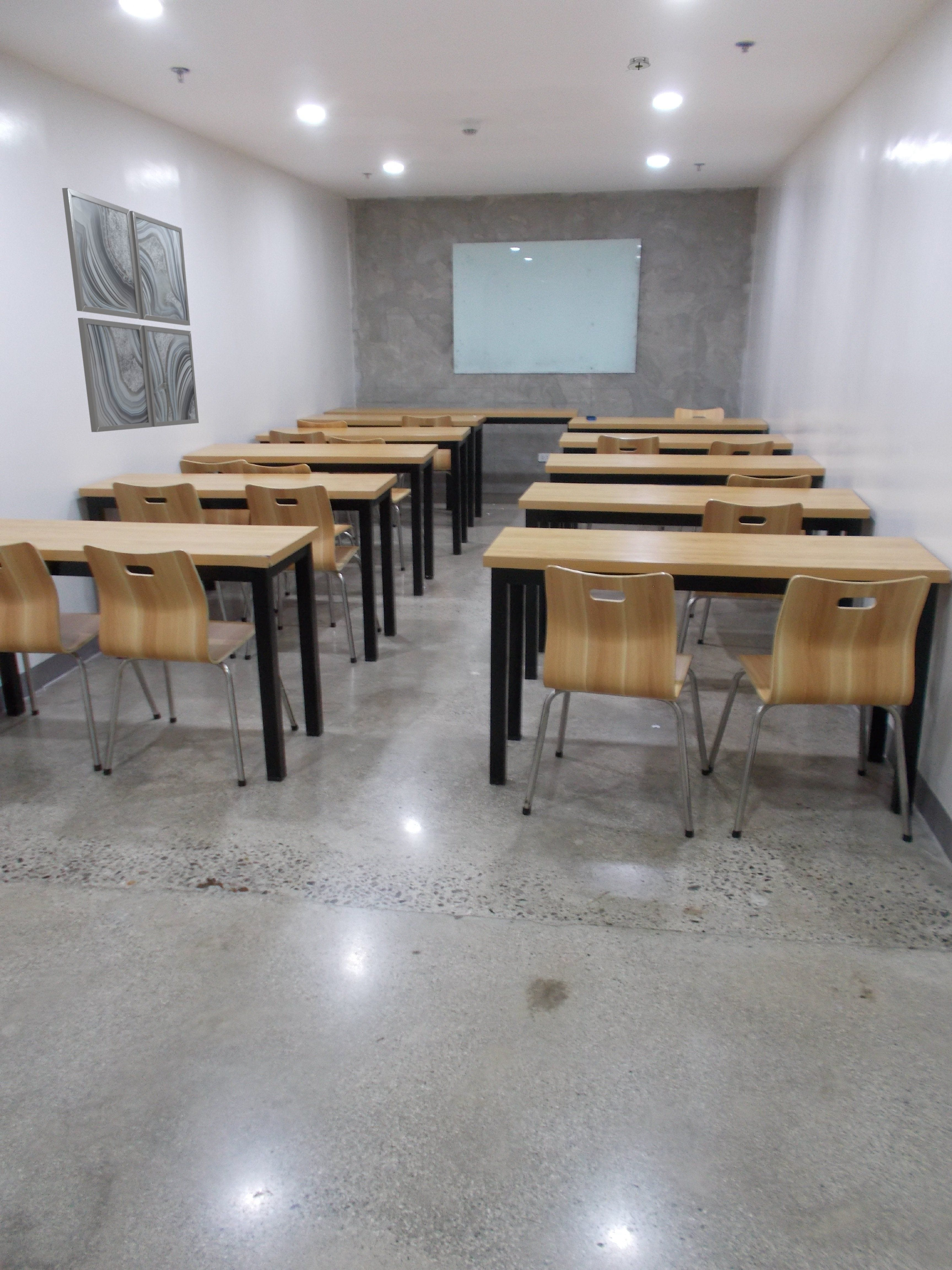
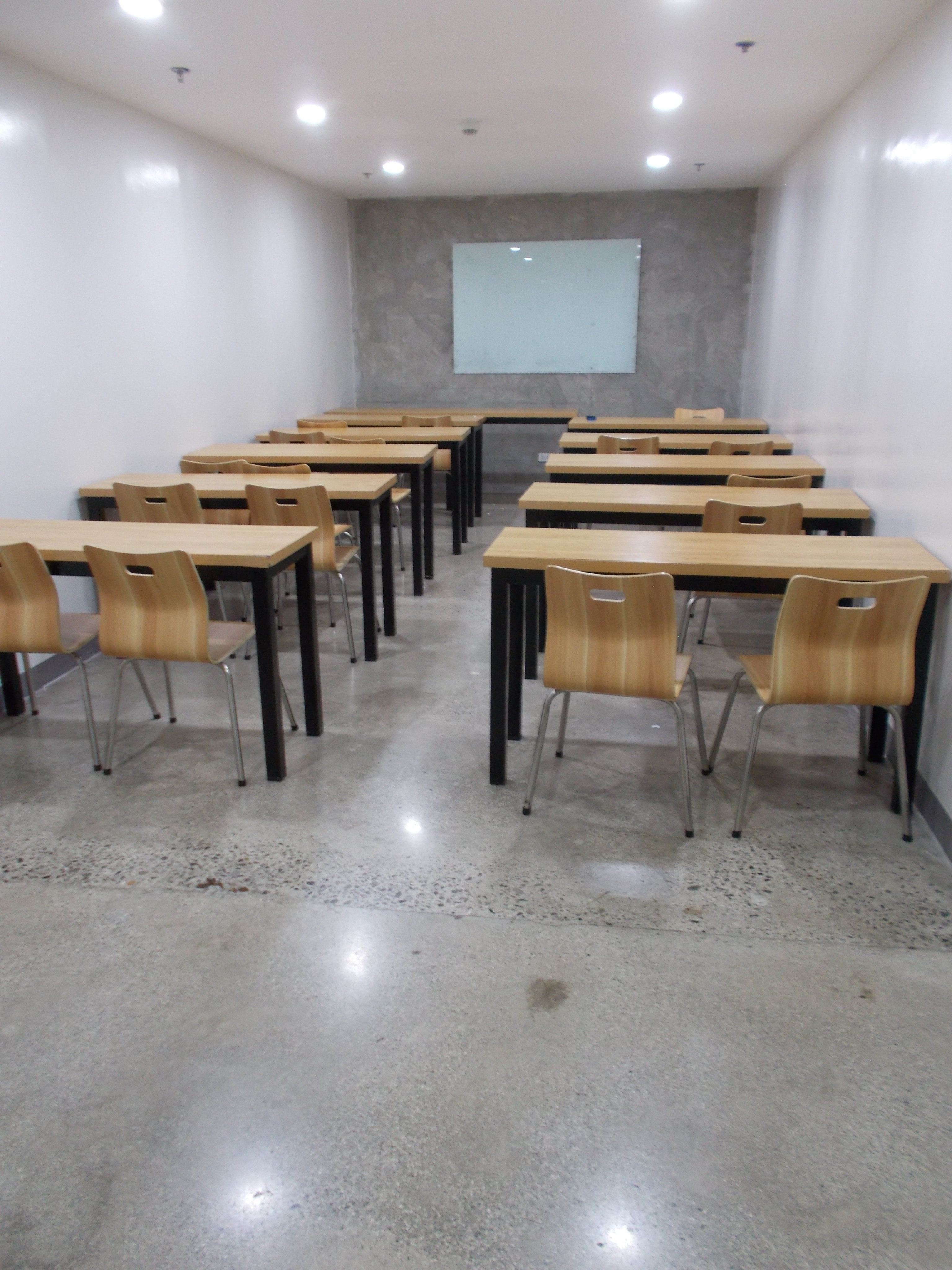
- smoke detector [625,56,651,72]
- wall art [62,188,199,433]
